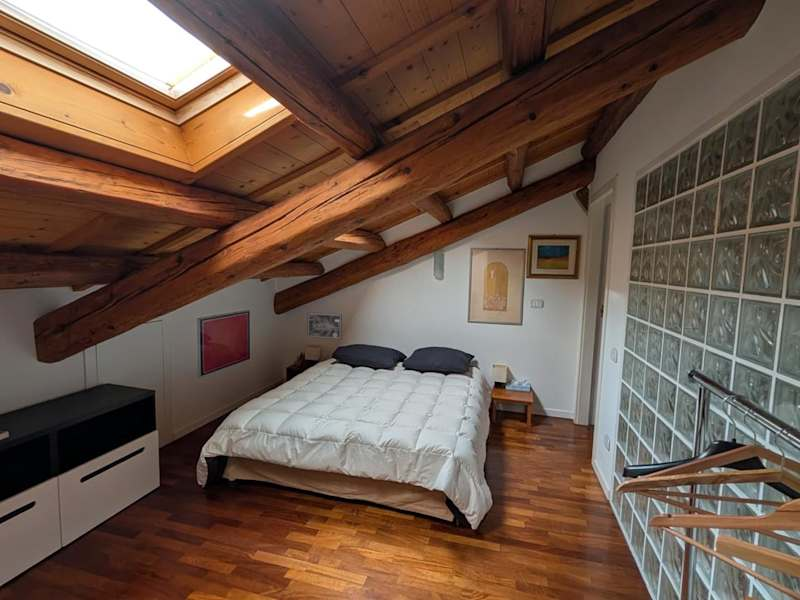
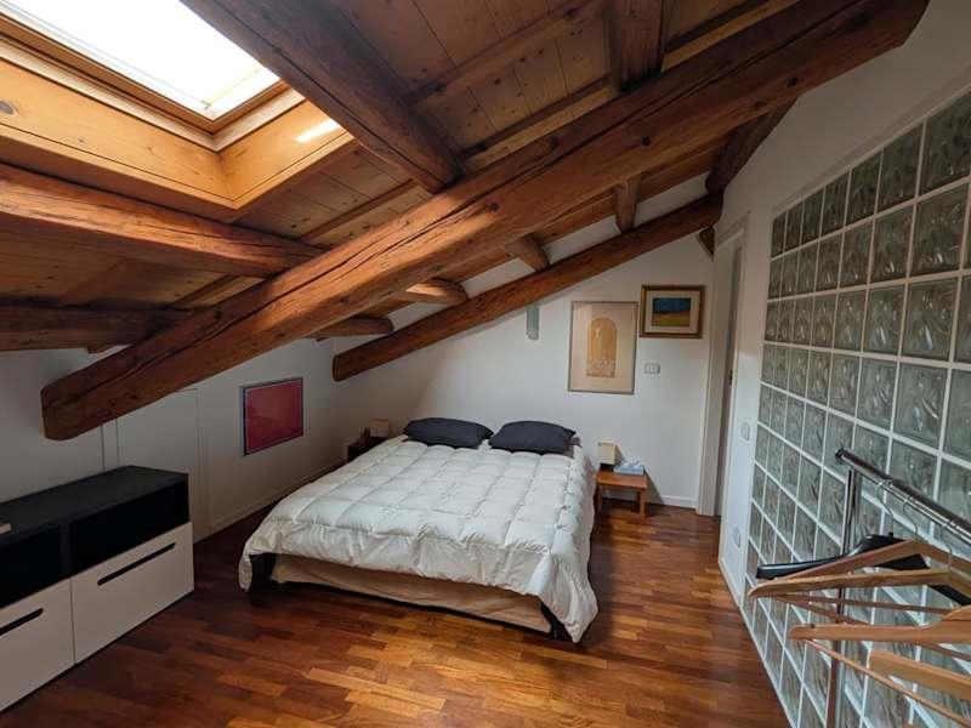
- wall art [306,311,343,340]
